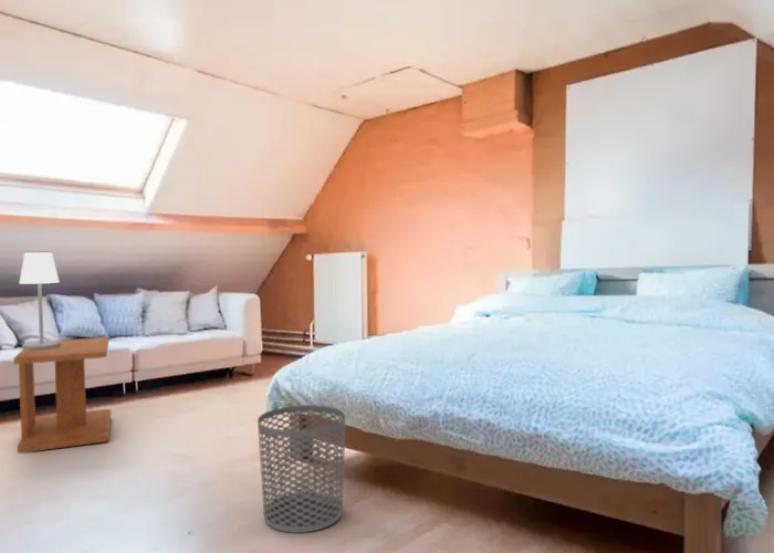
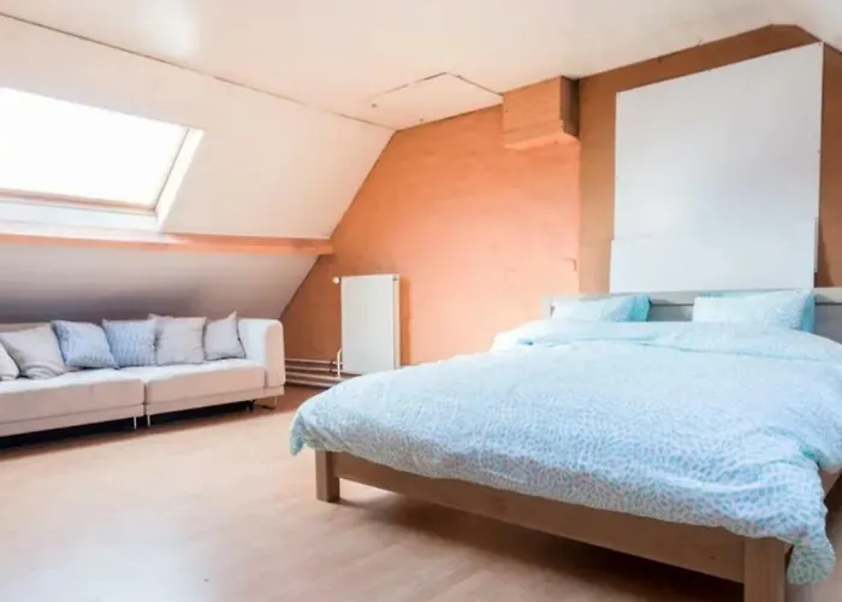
- side table [12,336,112,453]
- table lamp [18,251,61,349]
- waste bin [257,404,346,534]
